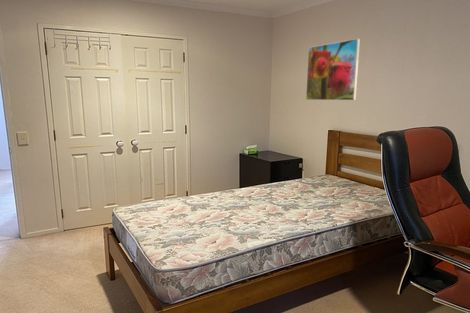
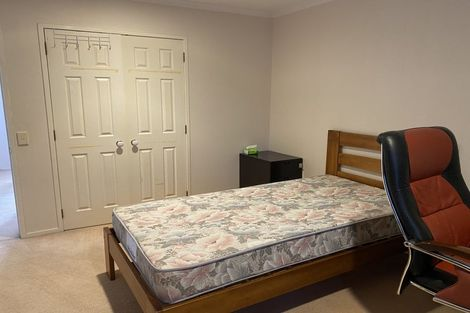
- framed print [305,38,361,101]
